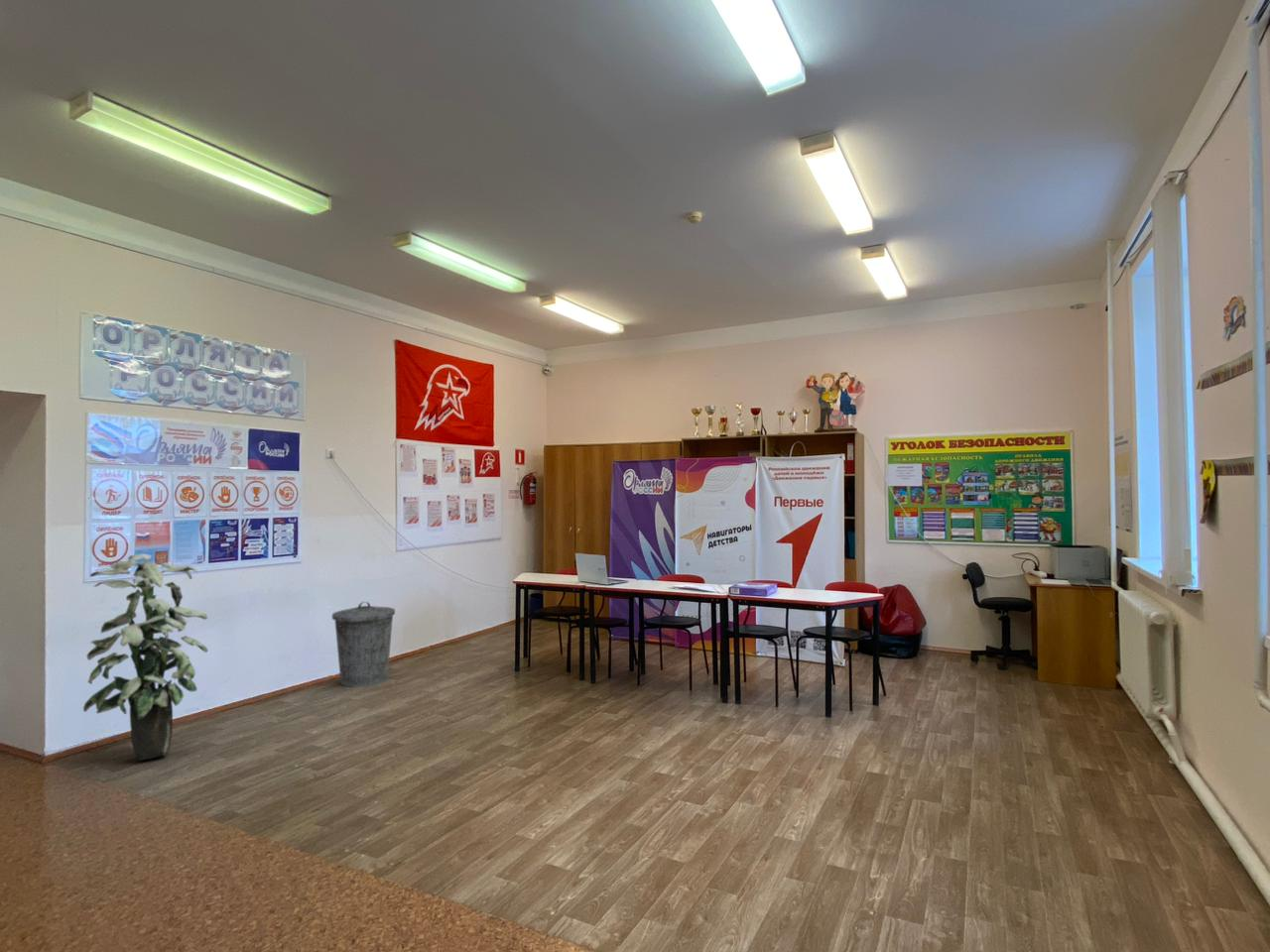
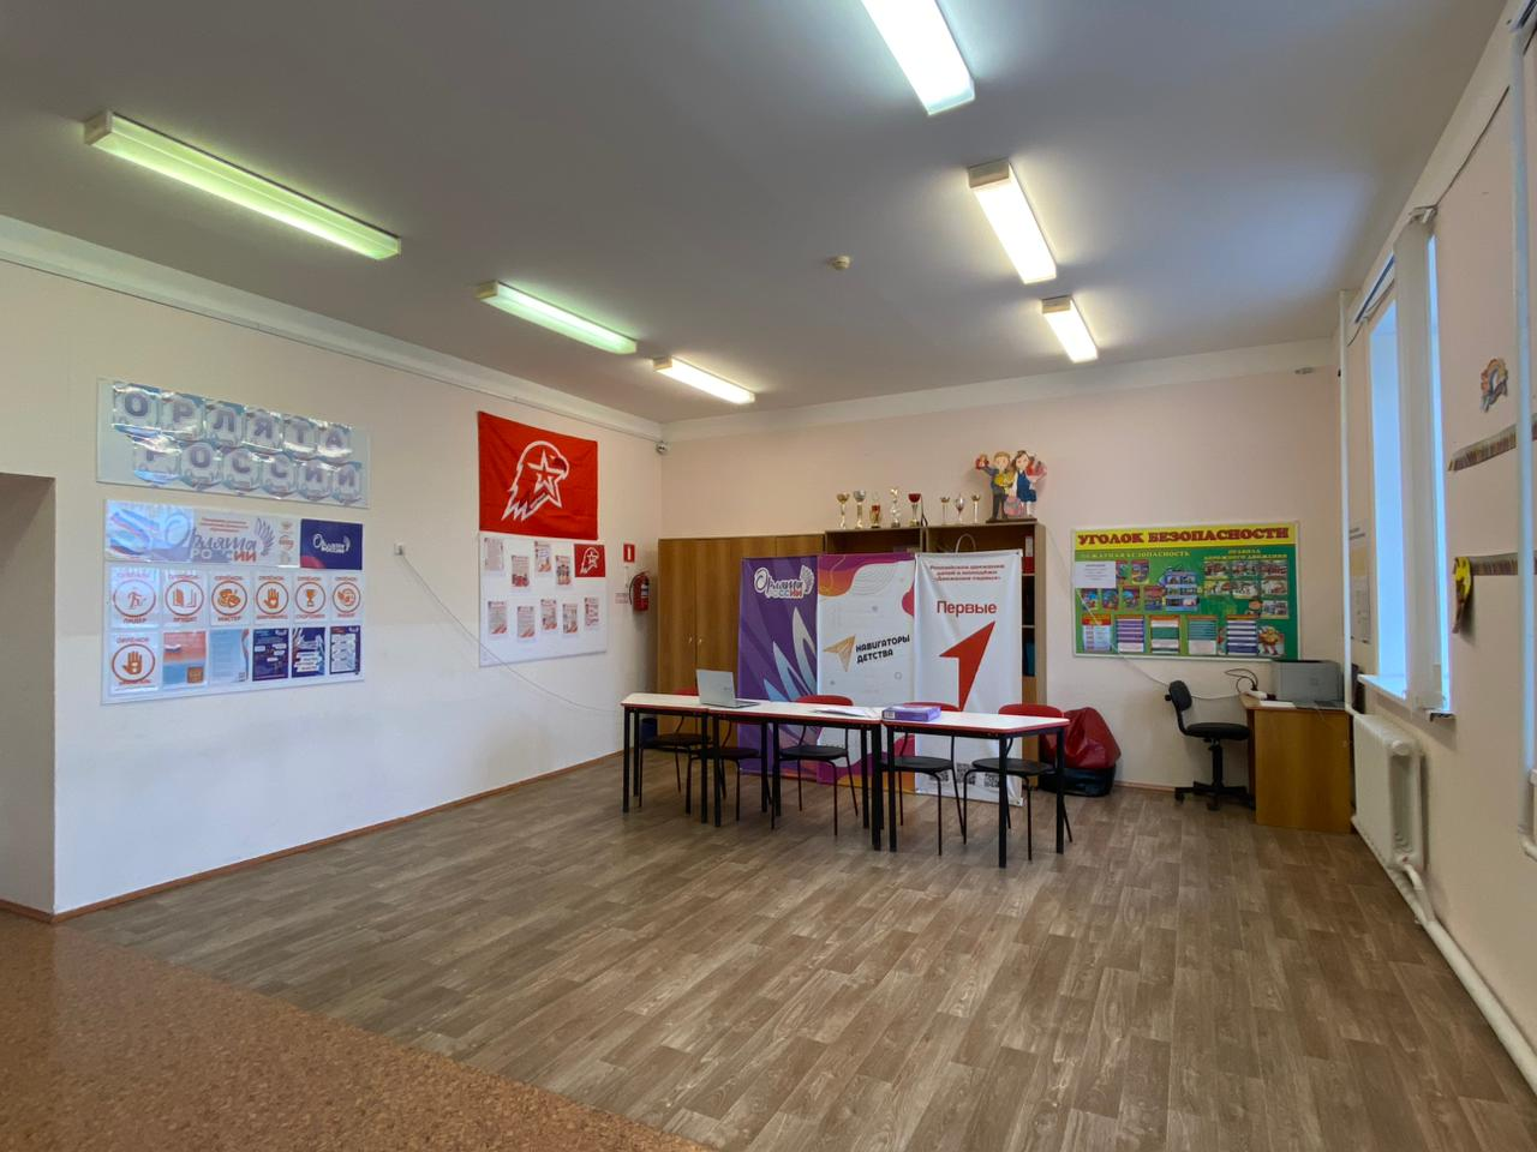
- indoor plant [82,552,209,762]
- trash can [331,601,396,688]
